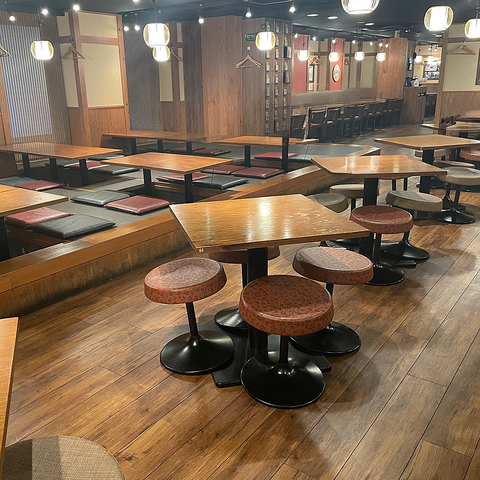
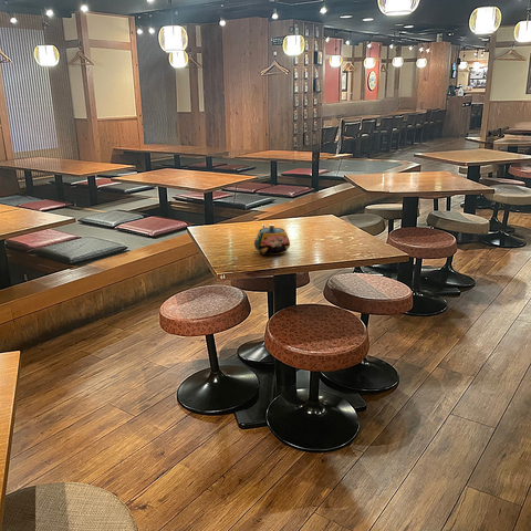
+ teapot [253,223,291,257]
